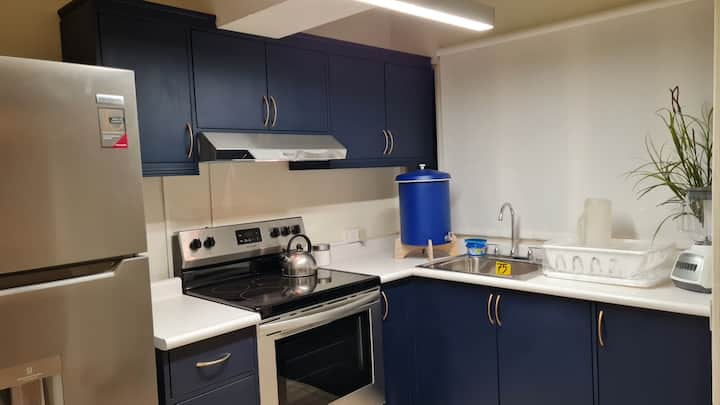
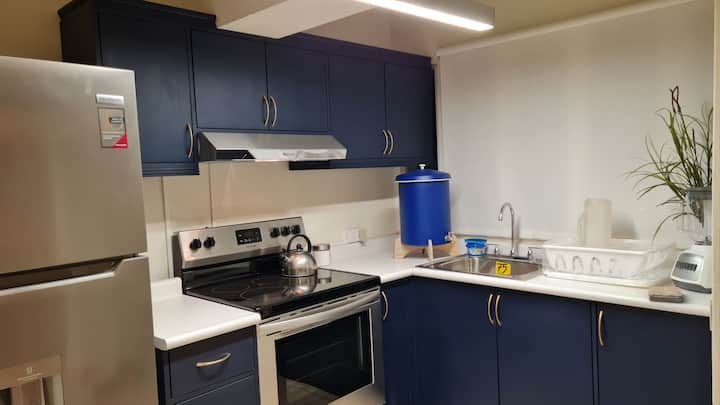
+ washcloth [647,285,683,303]
